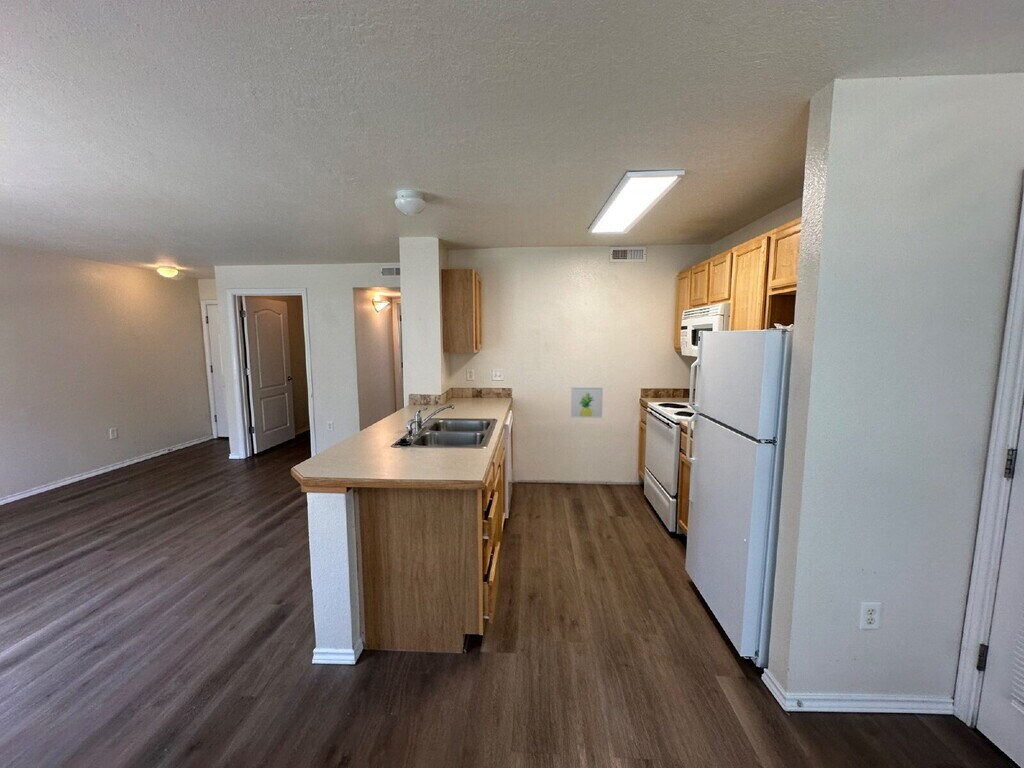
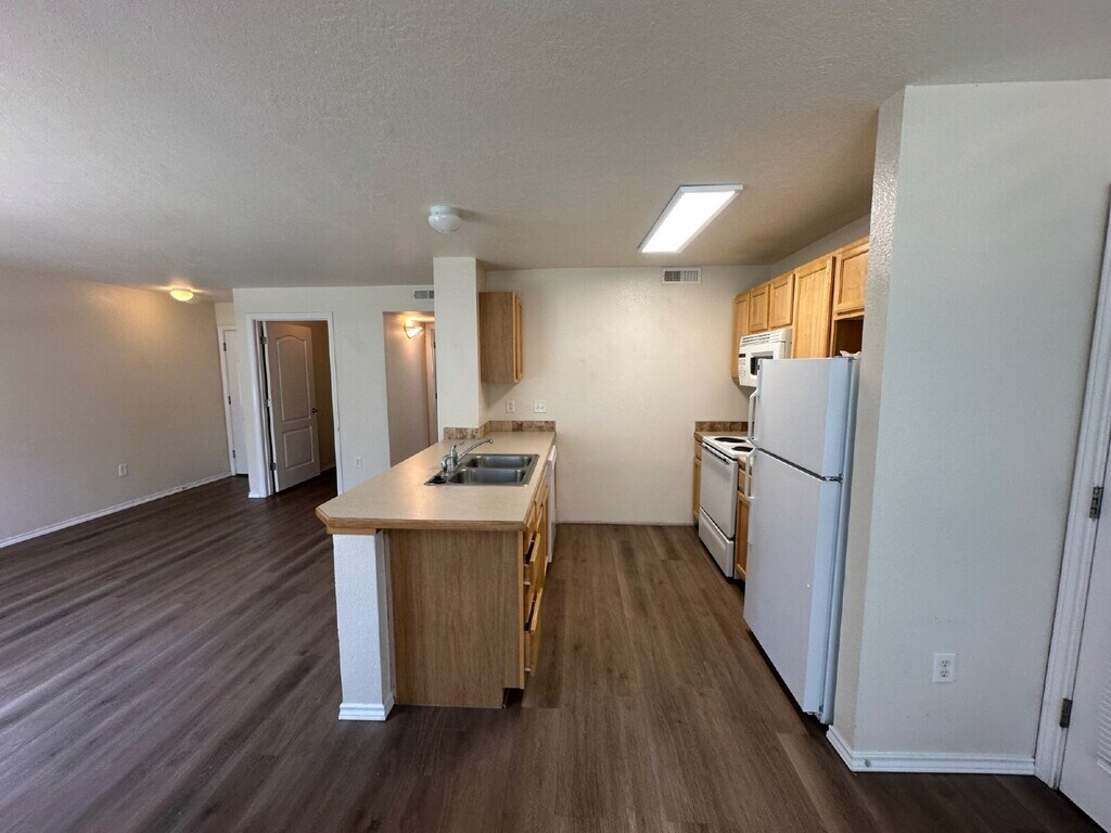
- wall art [570,386,604,419]
